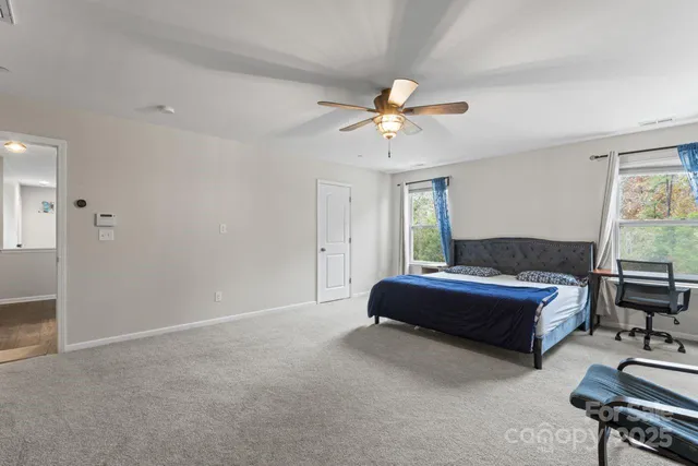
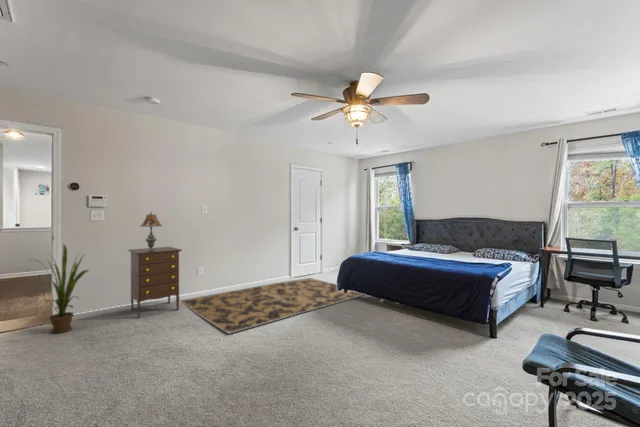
+ house plant [29,243,90,334]
+ rug [179,277,366,335]
+ table lamp [138,211,163,252]
+ dresser [127,246,183,319]
